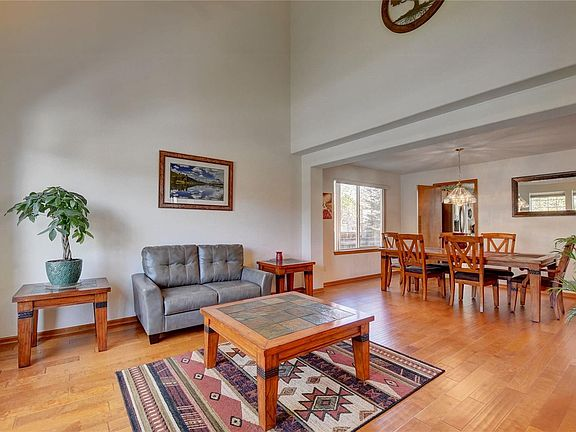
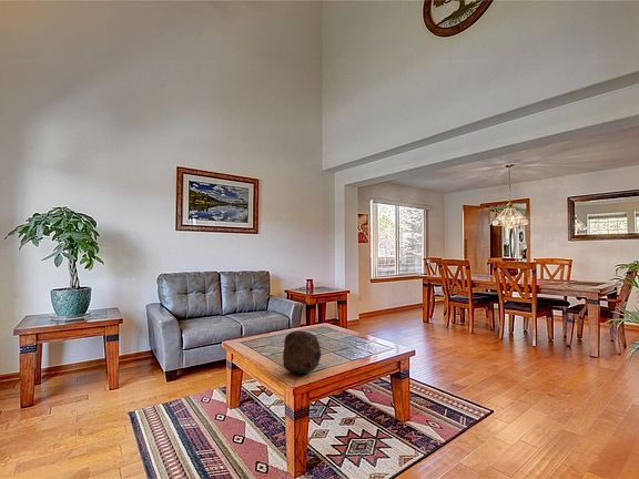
+ soccer ball [282,329,322,375]
